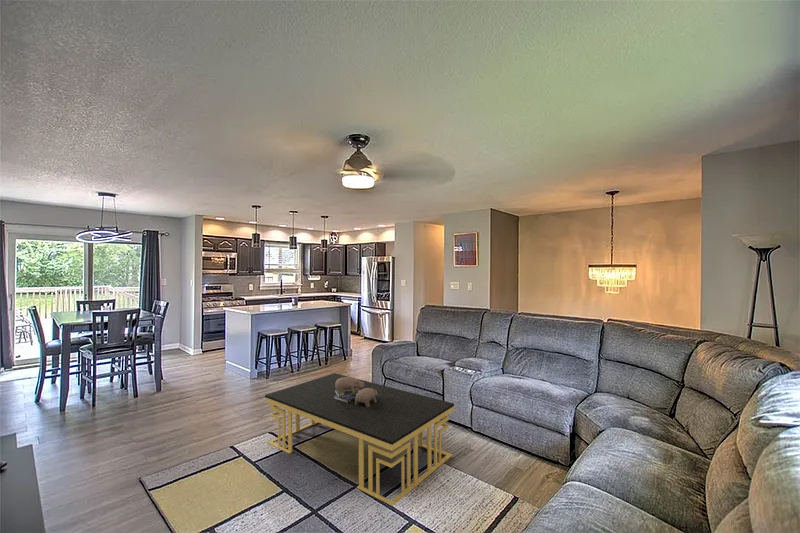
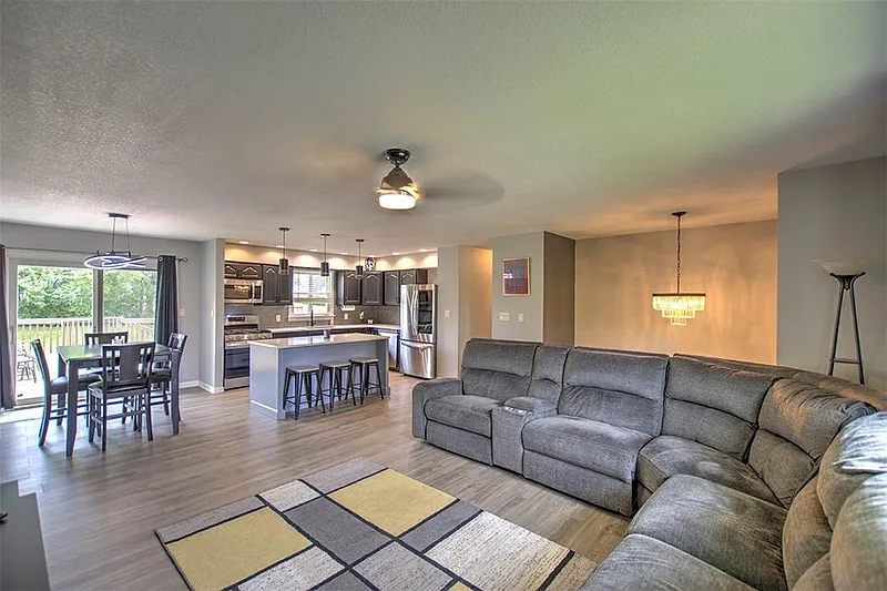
- coffee table [264,372,455,506]
